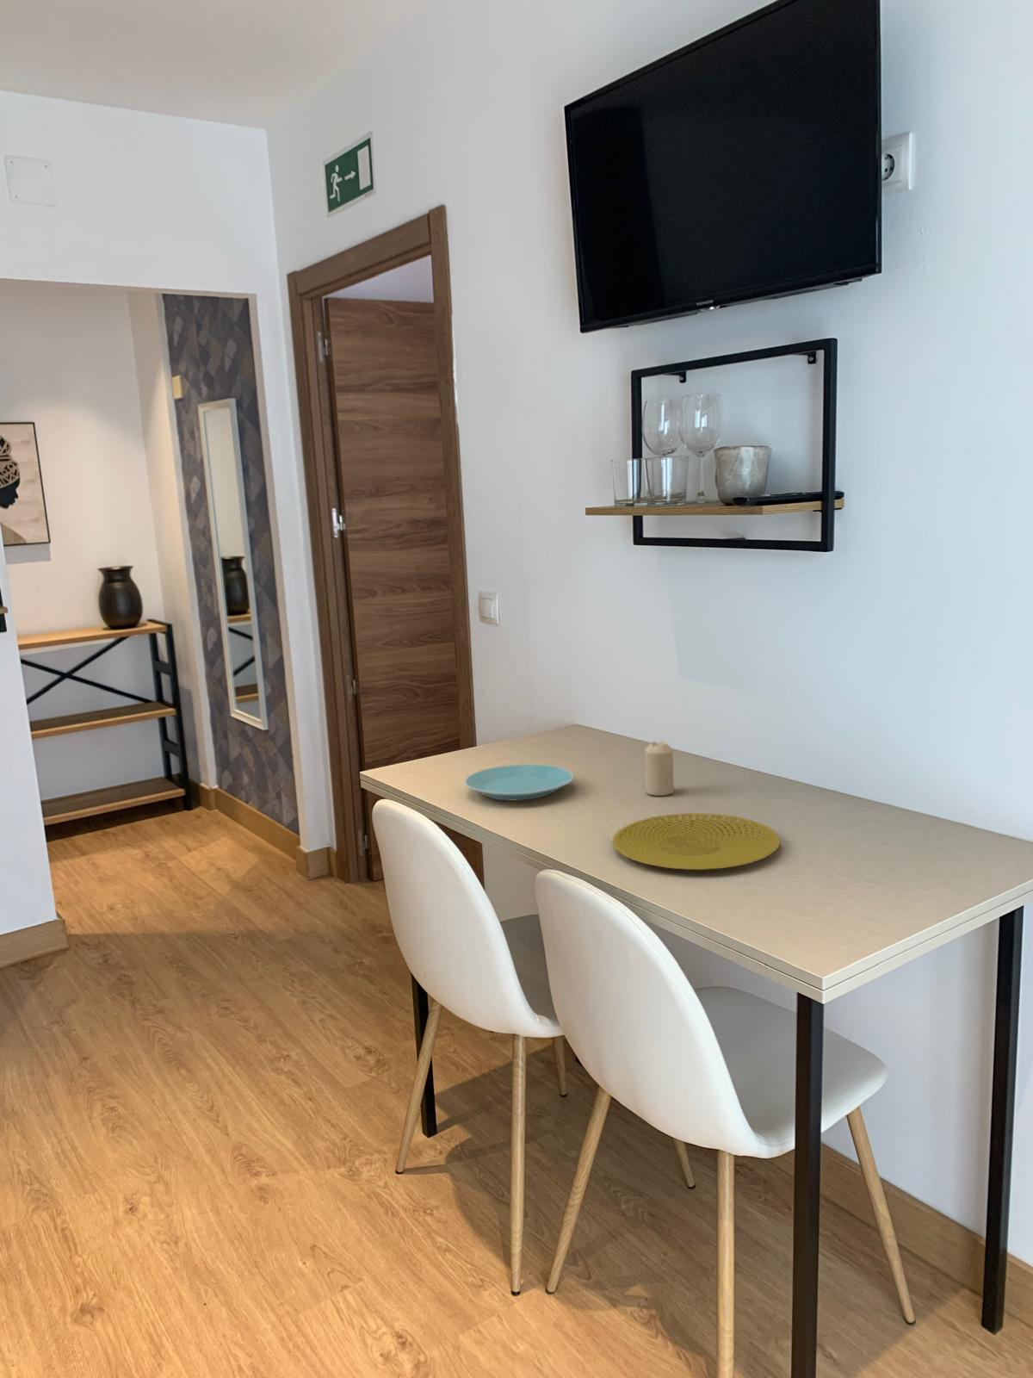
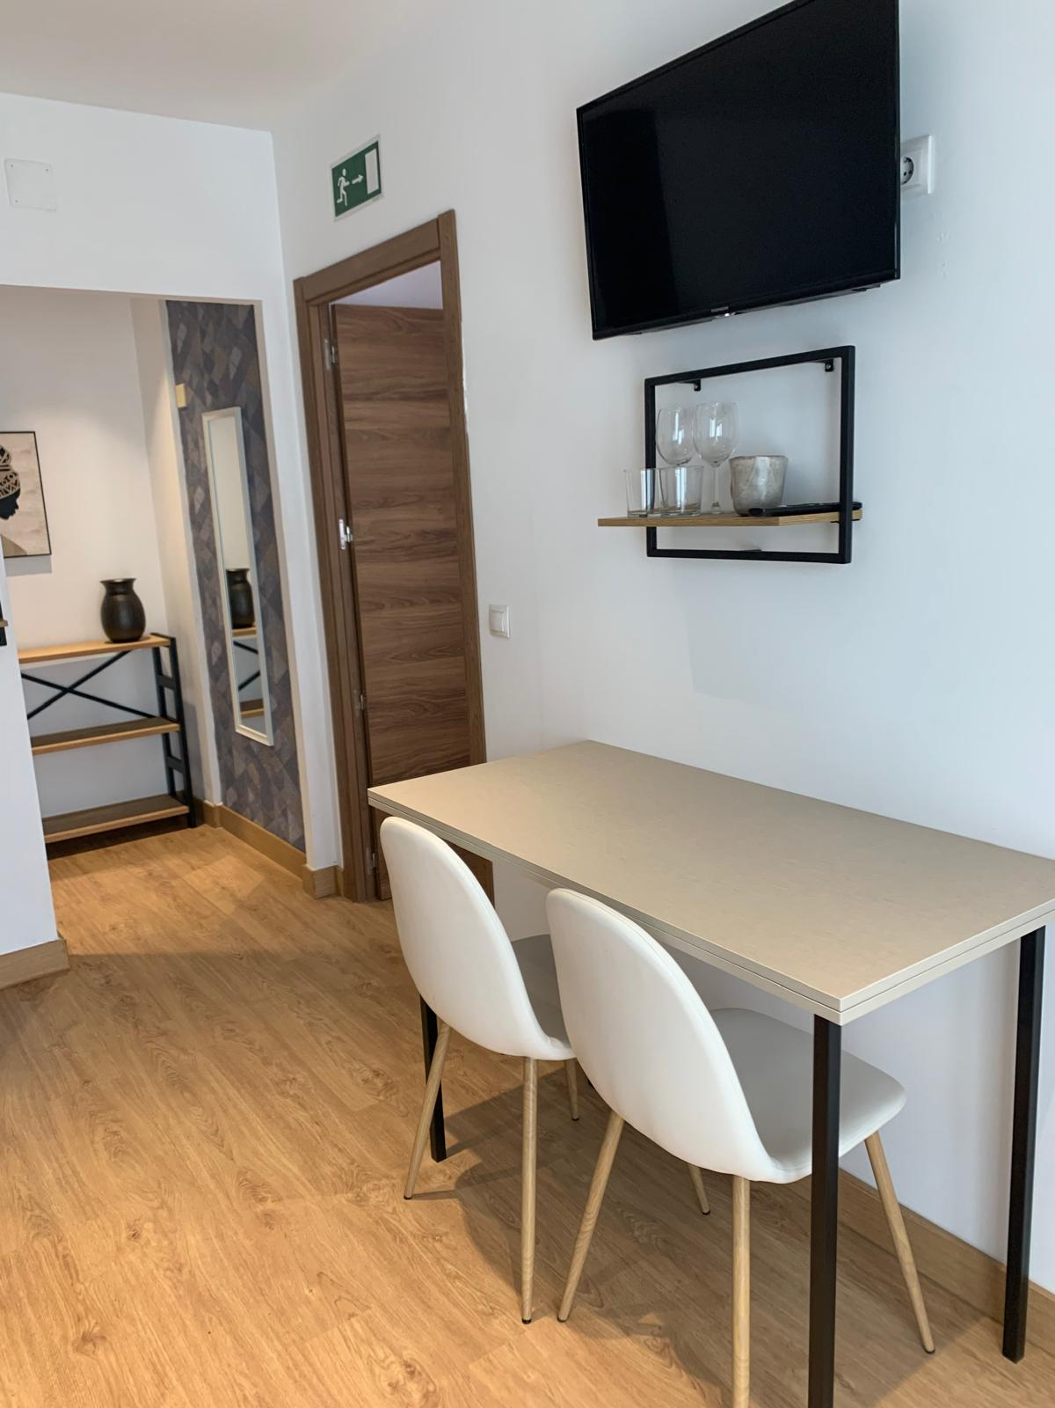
- candle [643,741,675,796]
- plate [611,813,781,870]
- plate [463,763,574,802]
